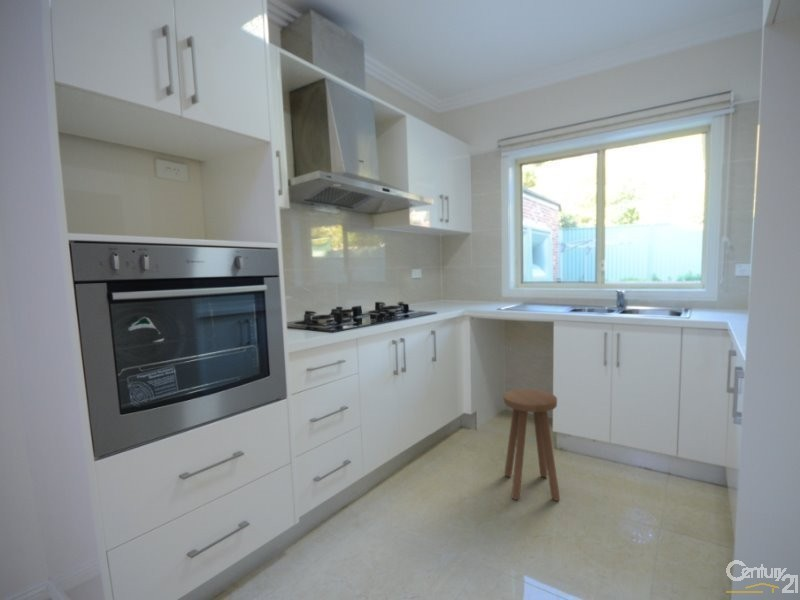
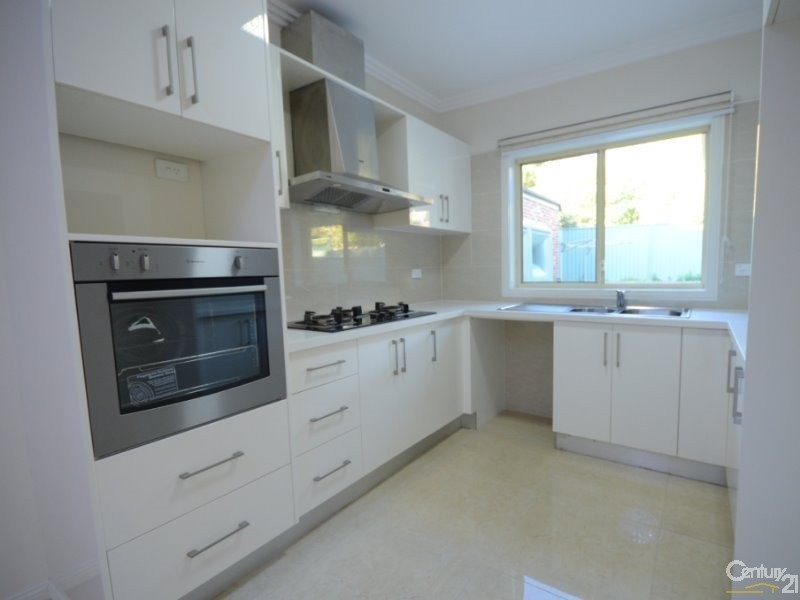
- stool [503,388,561,502]
